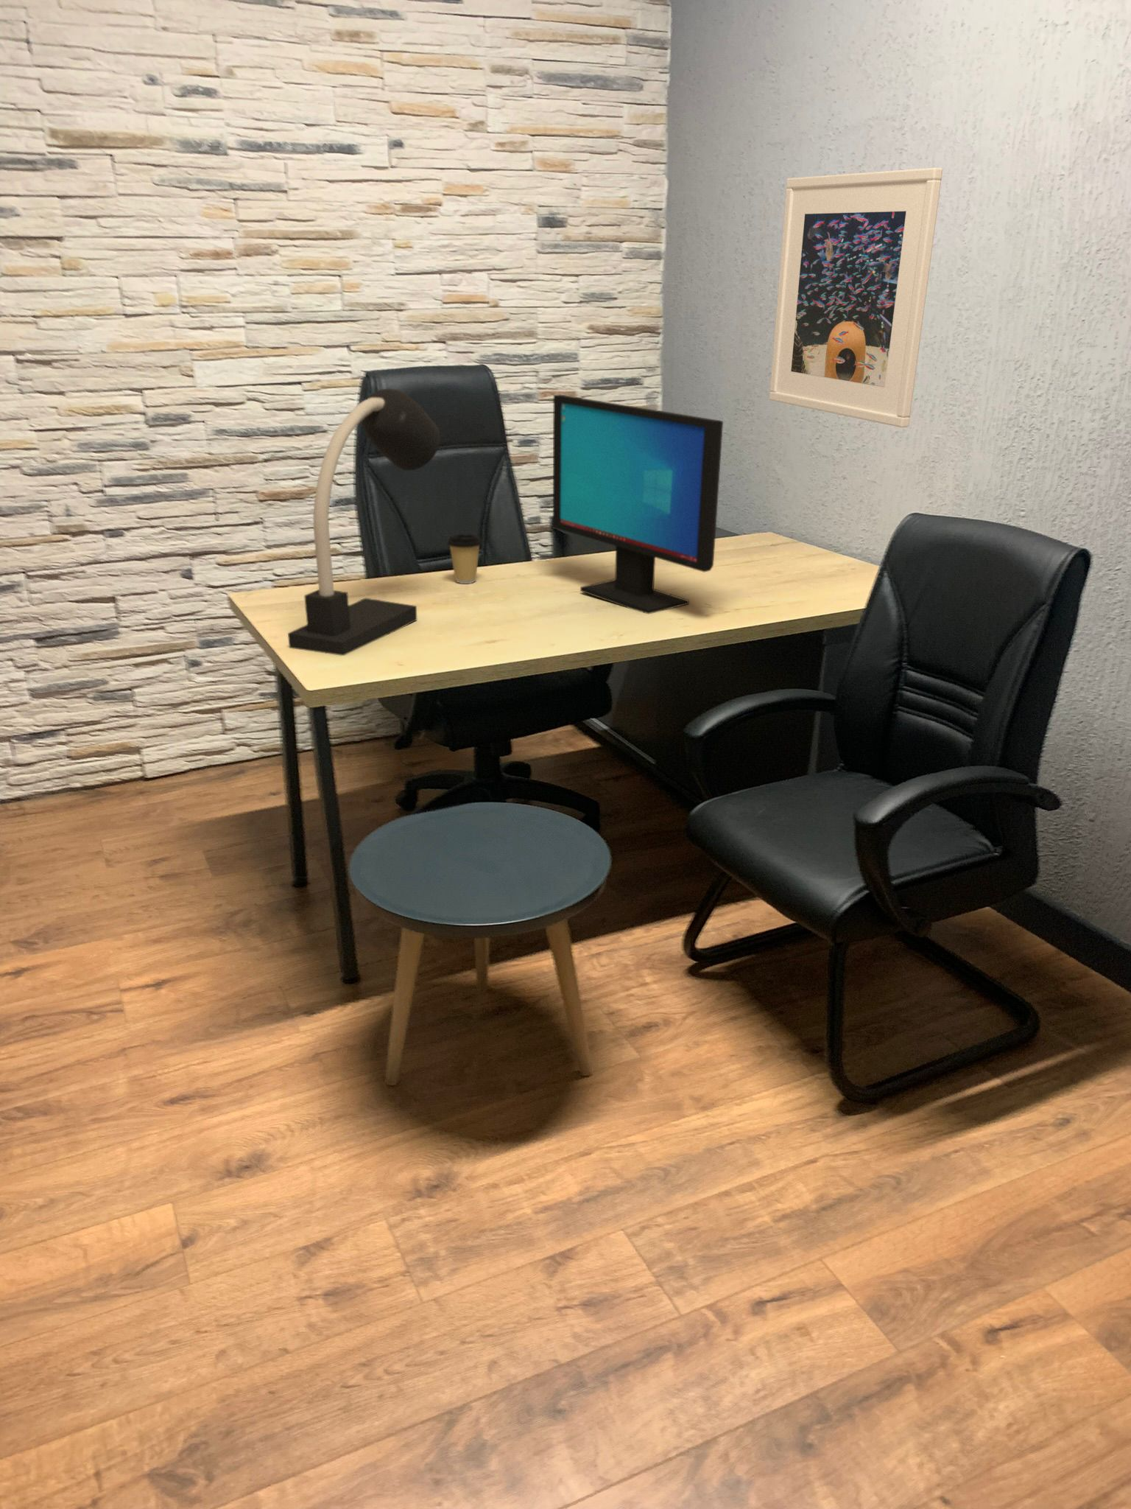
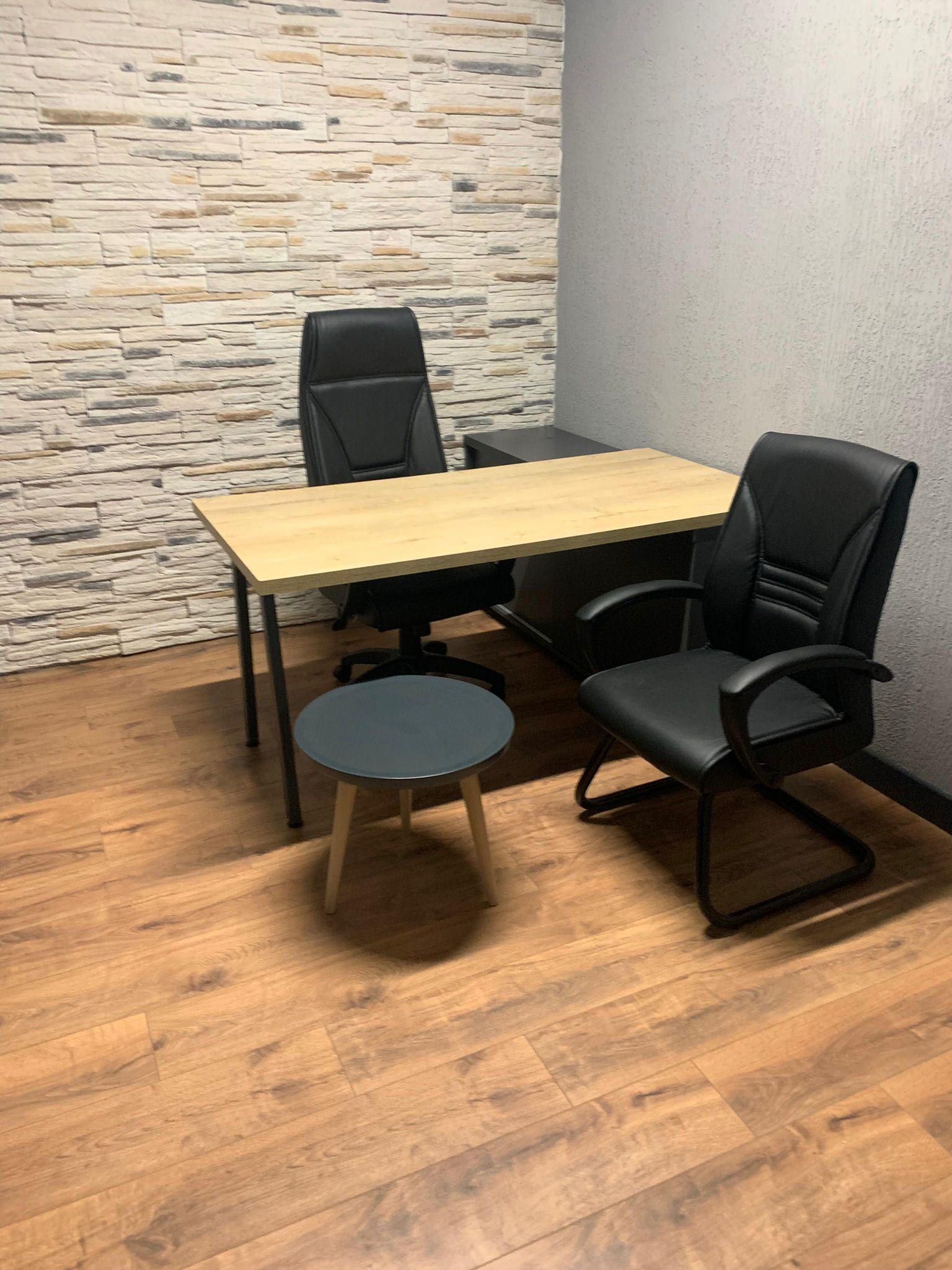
- computer monitor [552,393,724,614]
- coffee cup [447,533,484,585]
- desk lamp [288,387,441,657]
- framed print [769,168,943,428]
